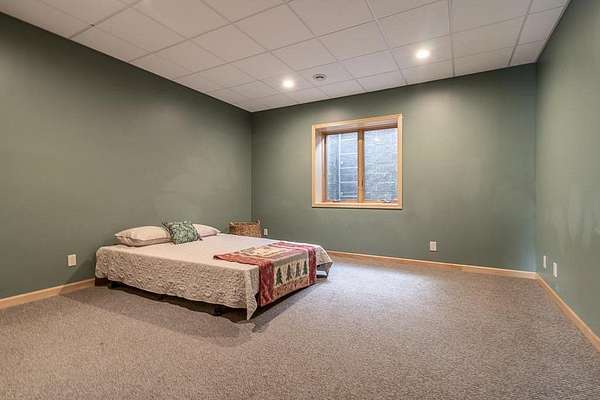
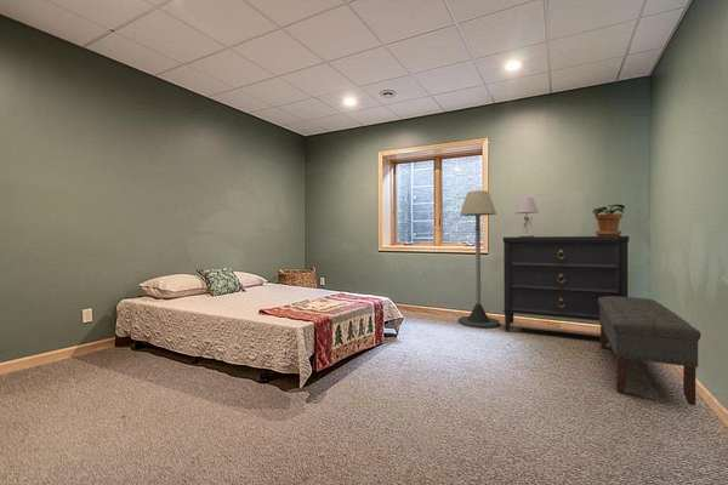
+ table lamp [514,196,540,238]
+ potted plant [592,204,626,236]
+ dresser [502,235,630,333]
+ bench [598,296,703,406]
+ floor lamp [457,189,501,329]
